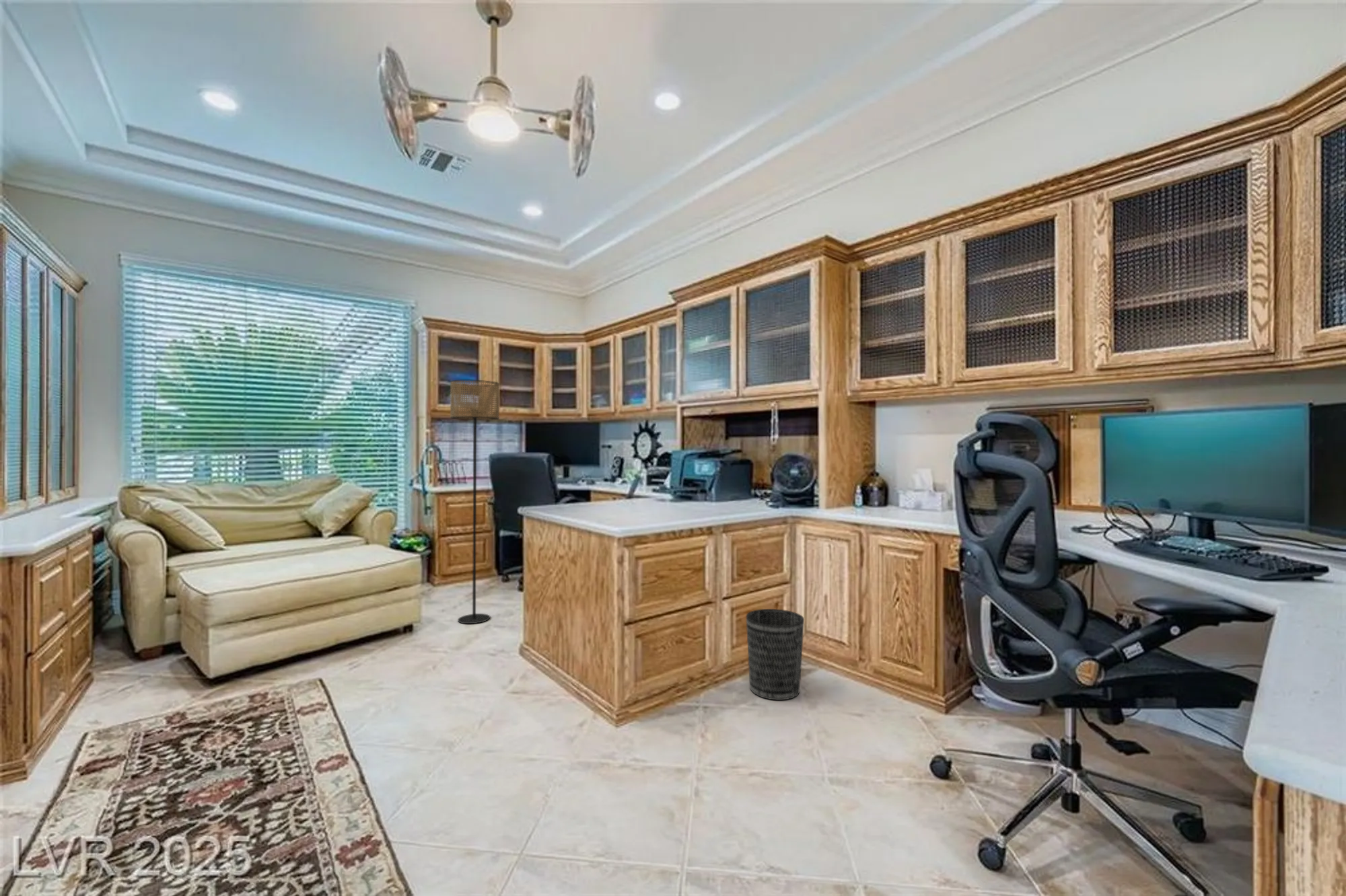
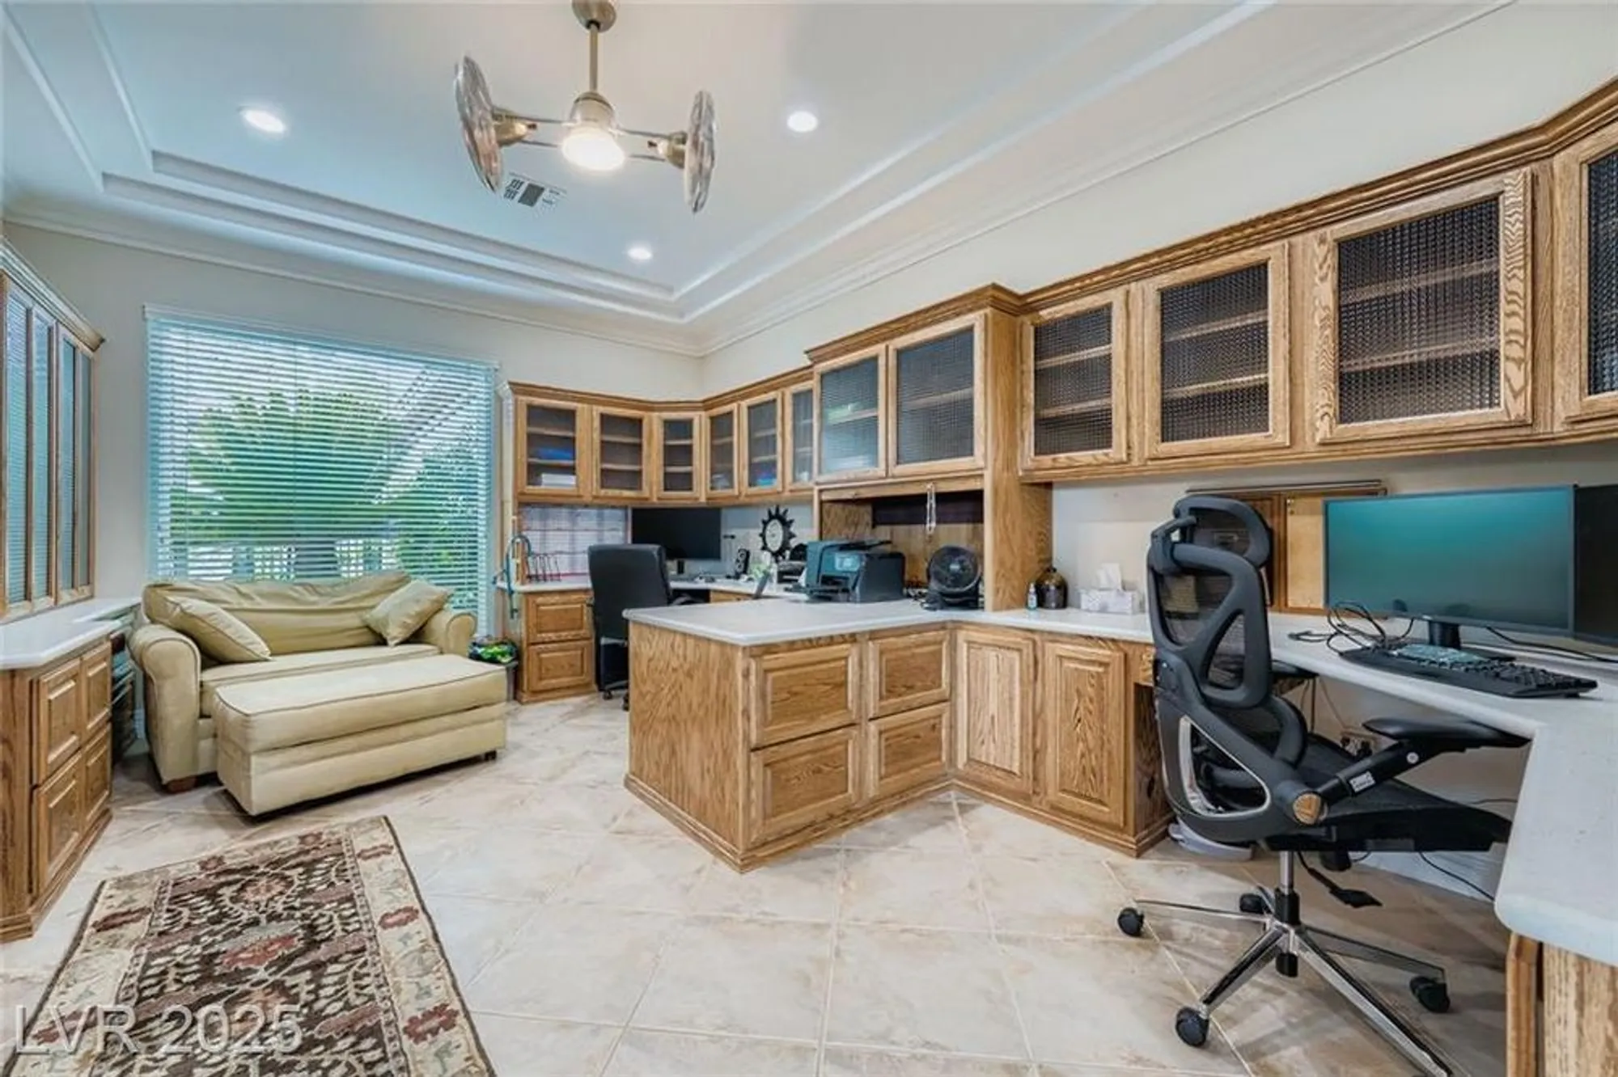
- floor lamp [450,379,500,624]
- wastebasket [746,608,805,701]
